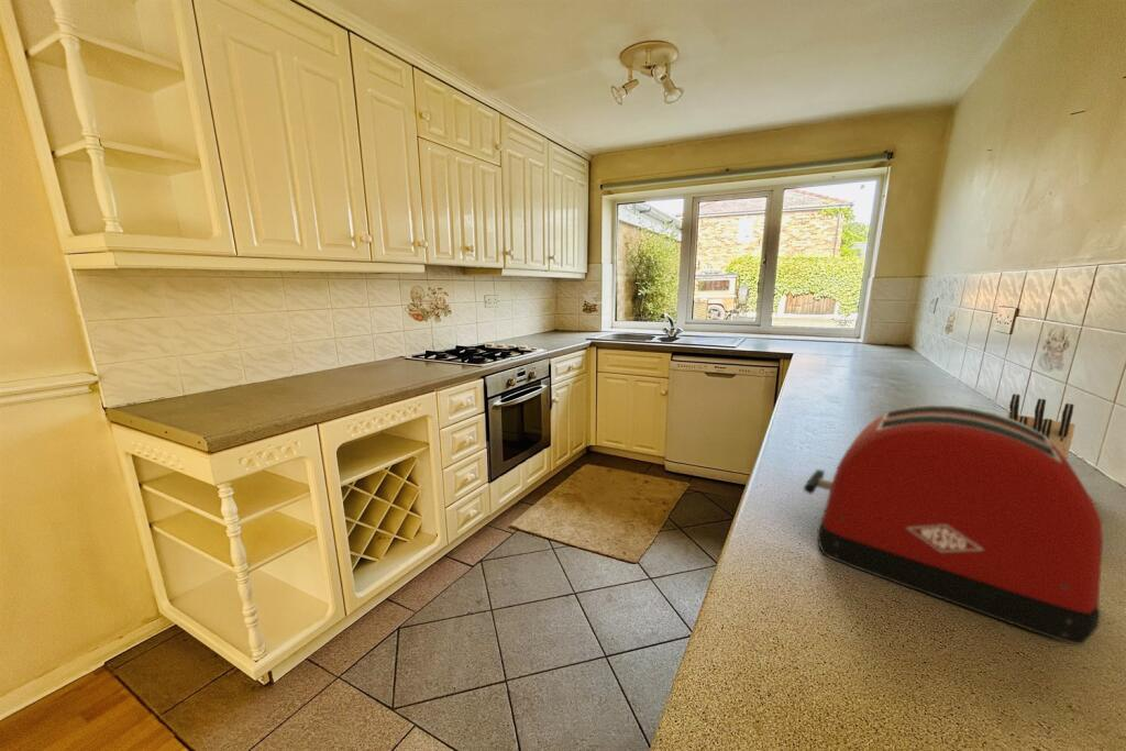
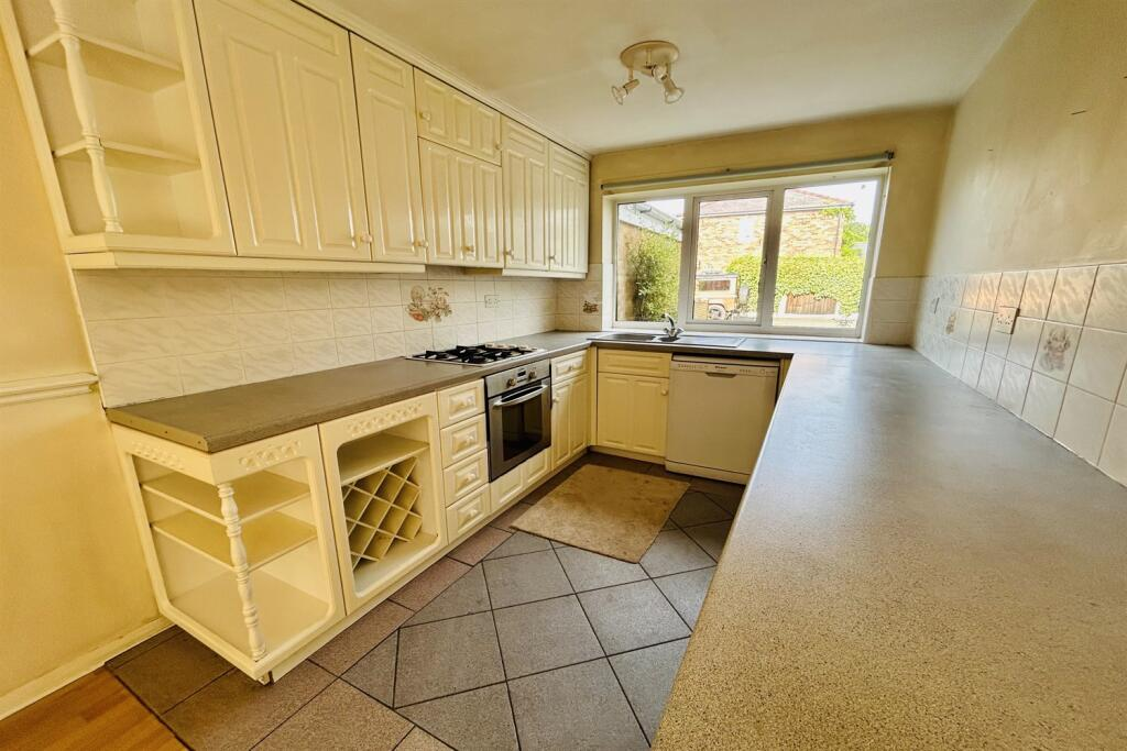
- knife block [1005,393,1077,461]
- toaster [803,404,1104,645]
